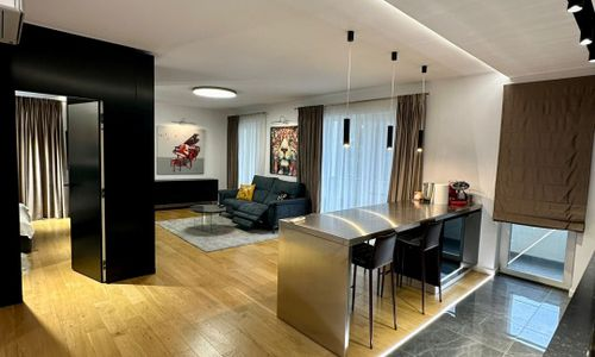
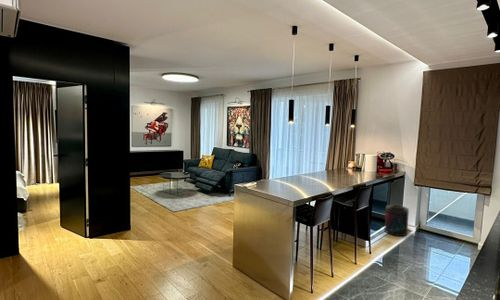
+ supplement container [384,204,410,237]
